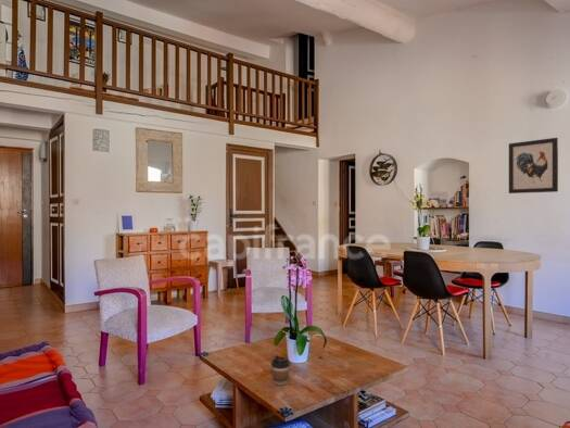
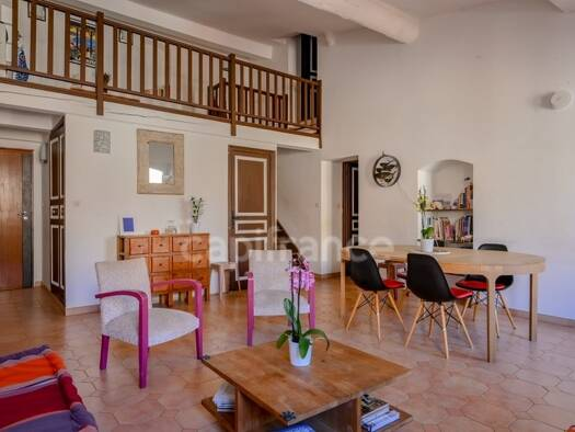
- coffee cup [270,354,291,387]
- wall art [508,137,559,194]
